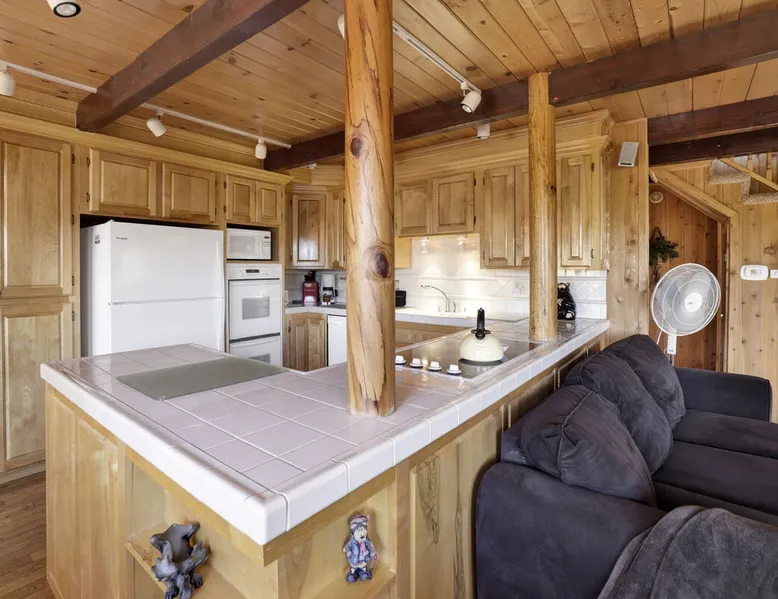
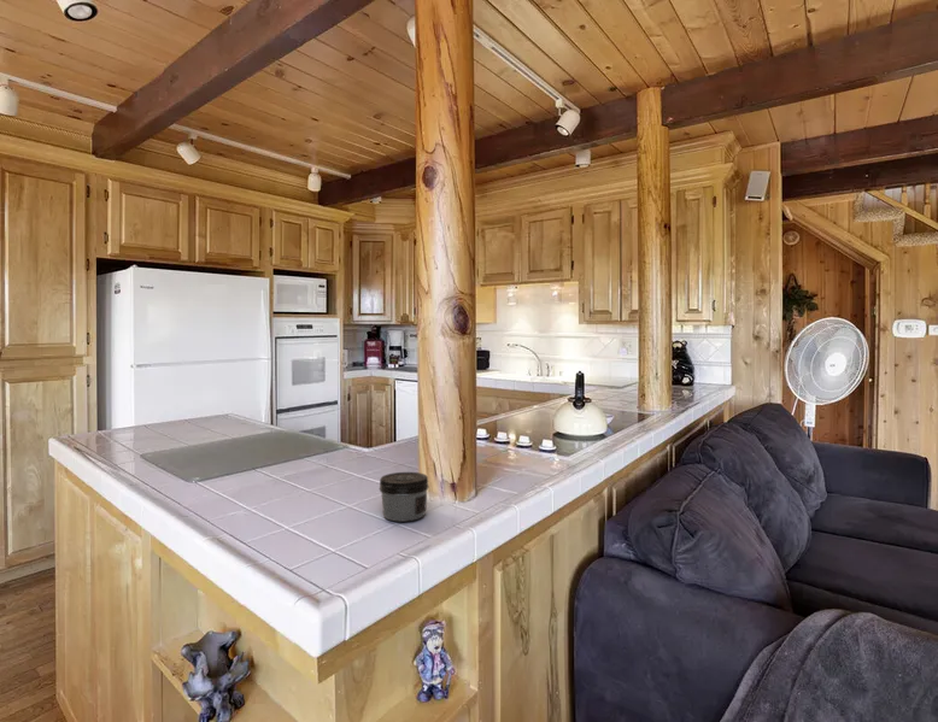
+ jar [379,471,430,522]
